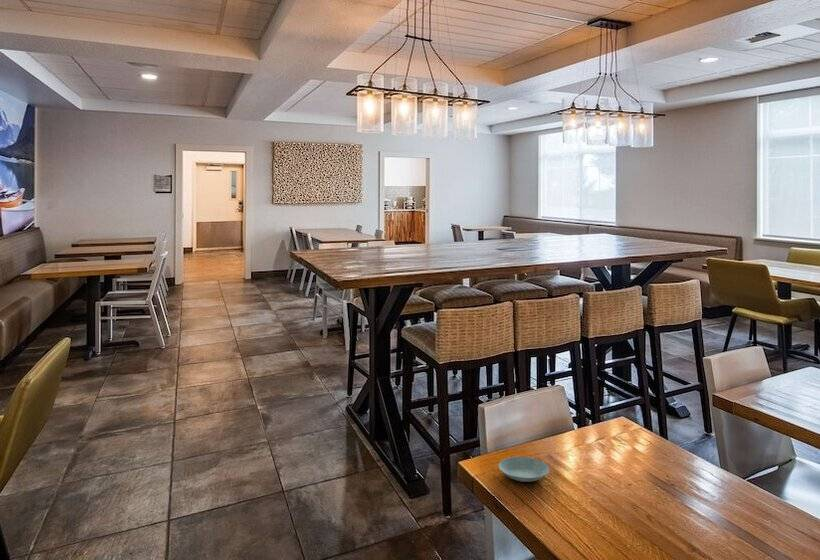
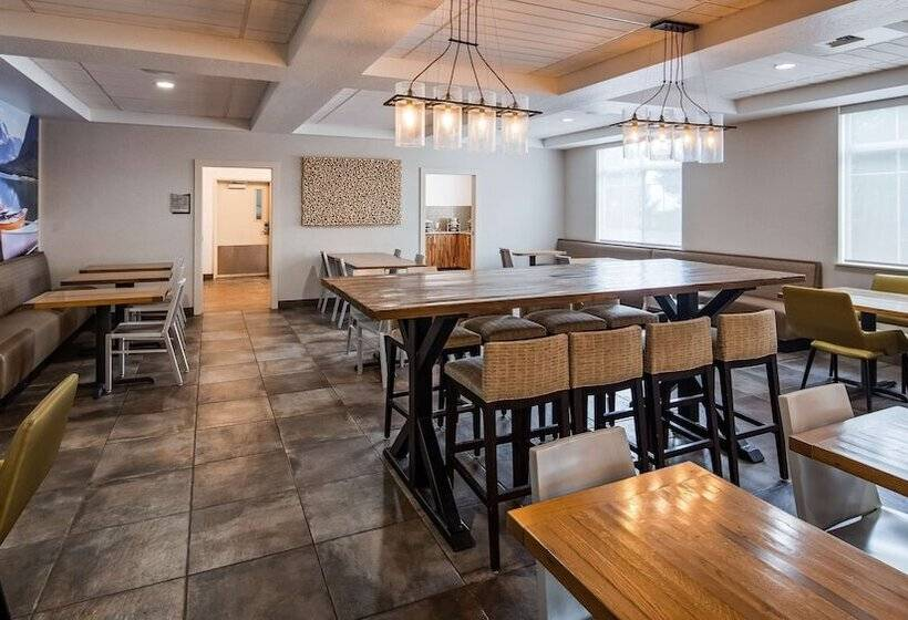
- saucer [497,456,550,483]
